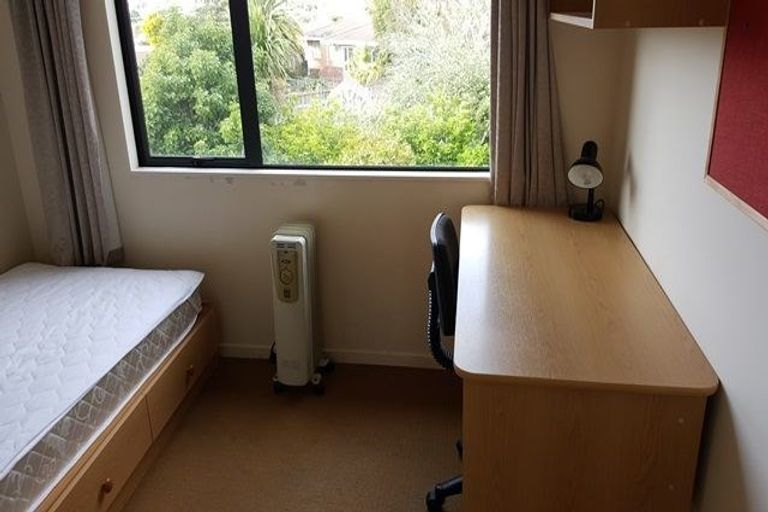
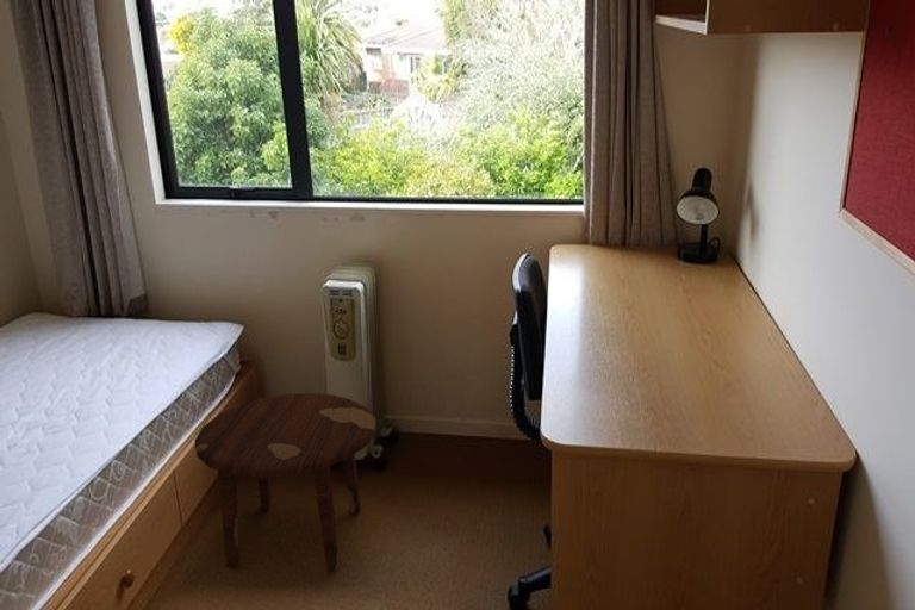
+ side table [193,392,376,572]
